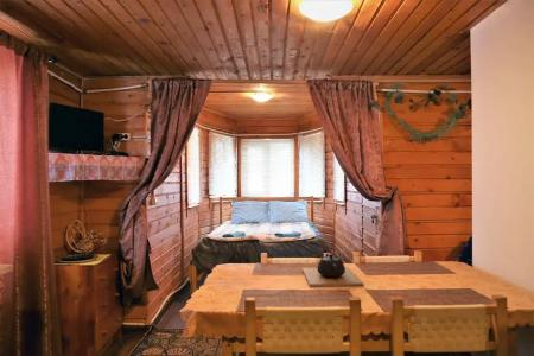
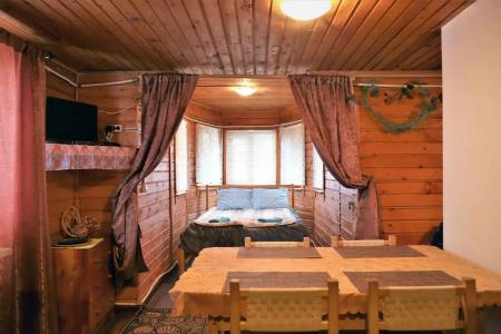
- teapot [301,253,364,287]
